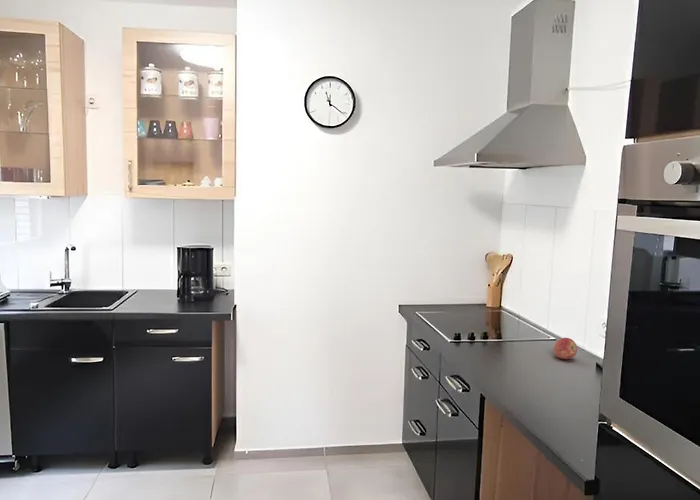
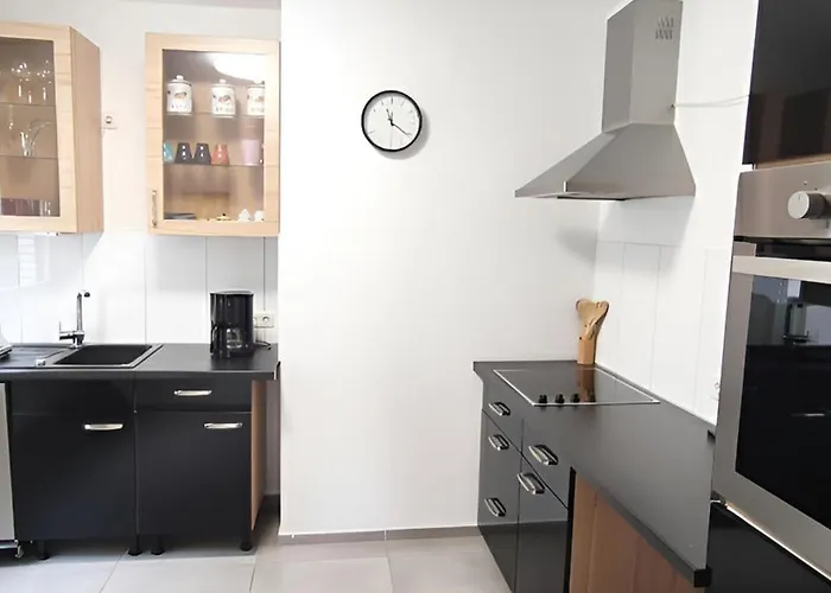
- apple [553,337,578,360]
